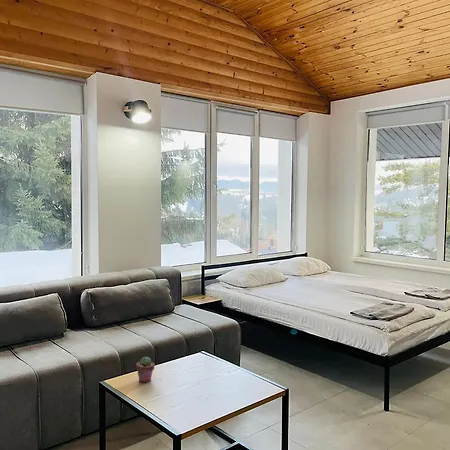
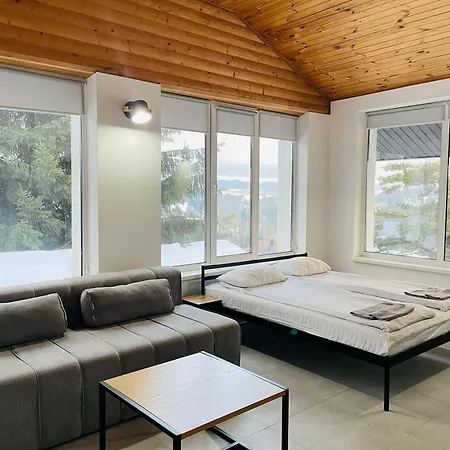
- potted succulent [136,355,156,384]
